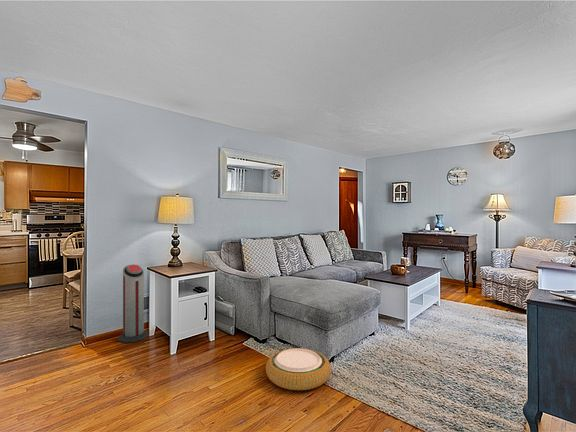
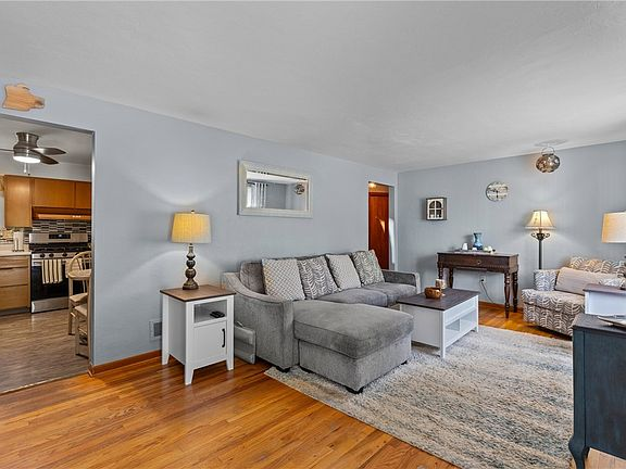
- woven basket [265,347,332,391]
- air purifier [118,264,149,344]
